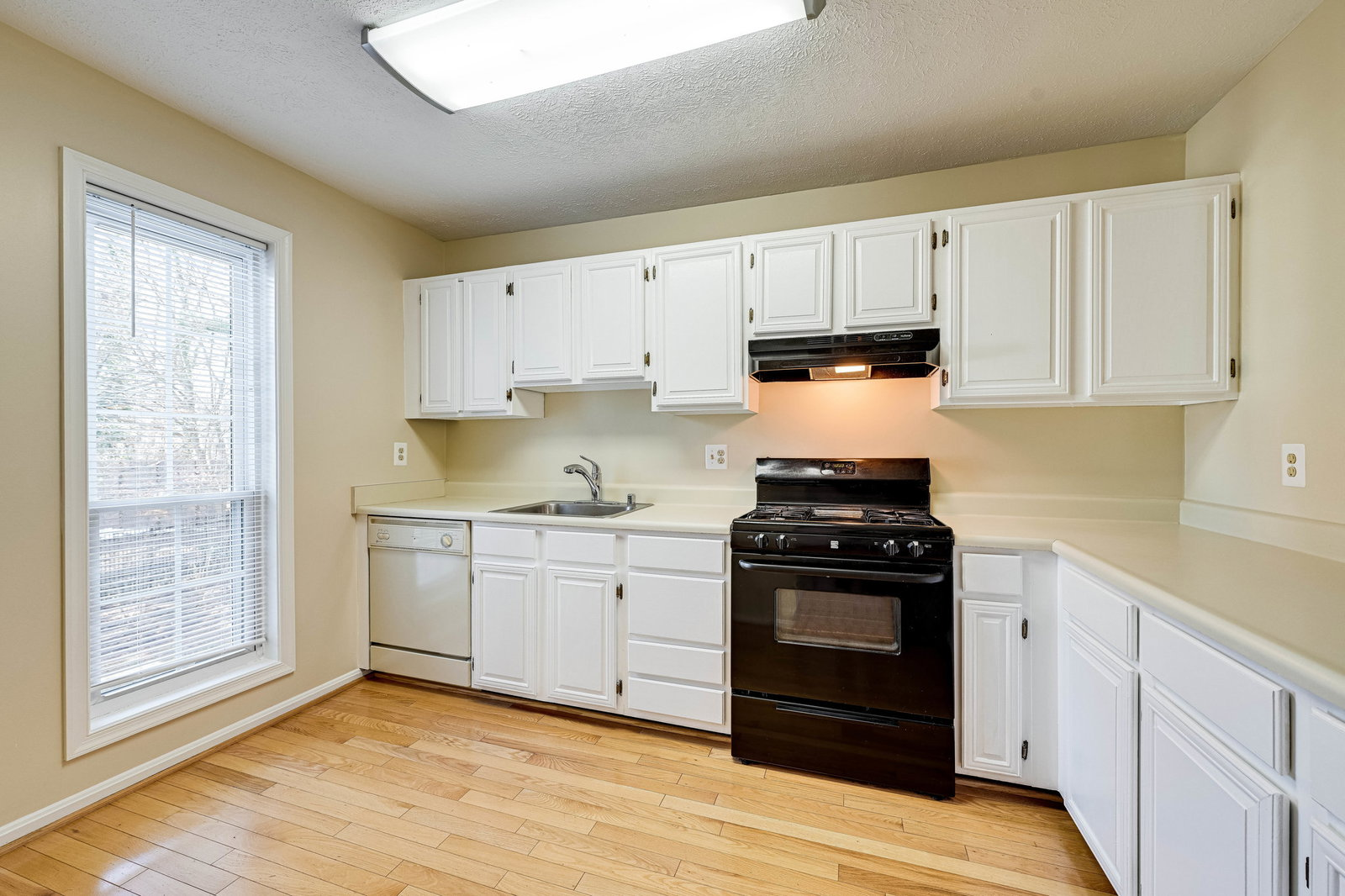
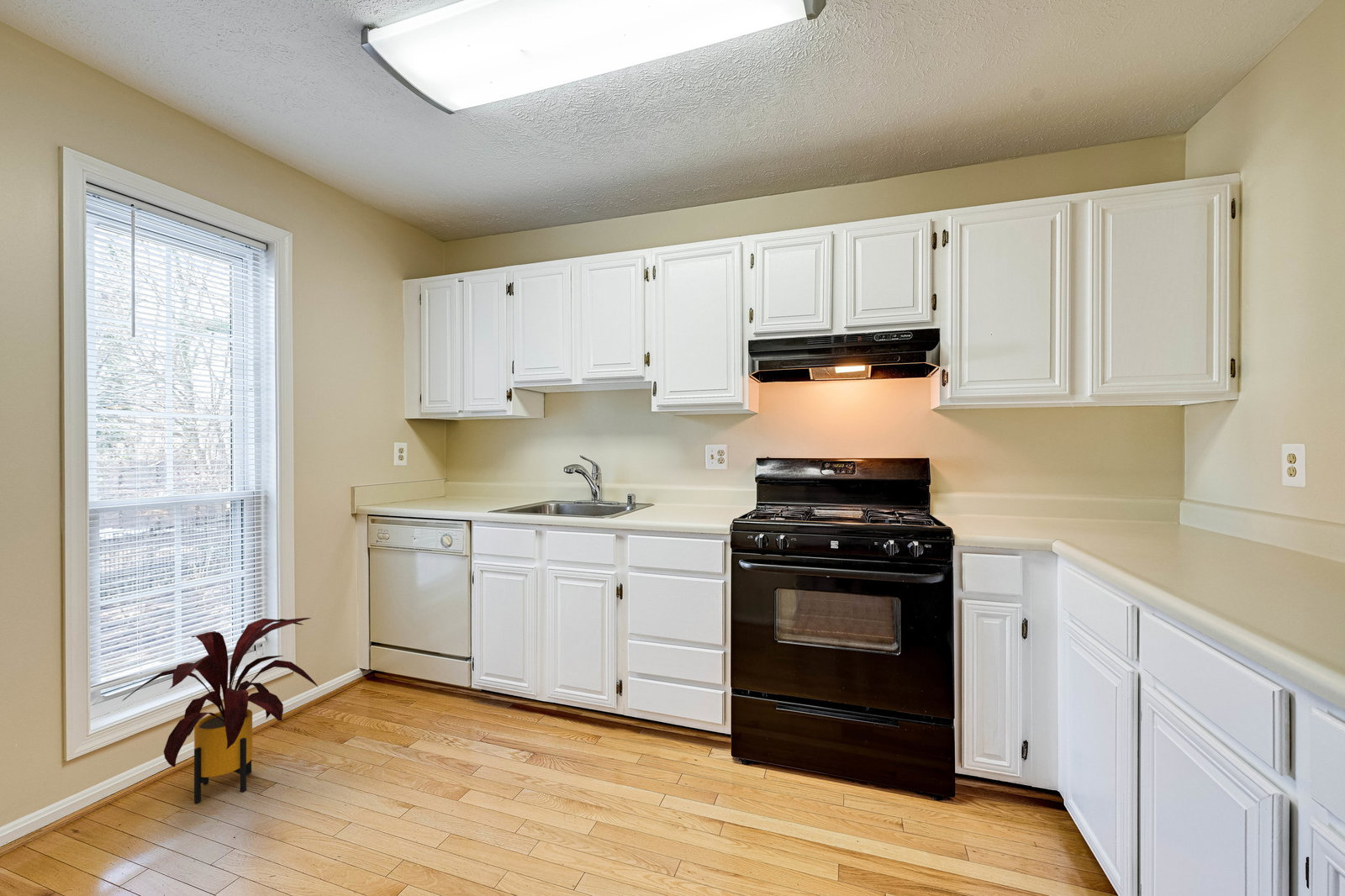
+ house plant [121,617,319,804]
